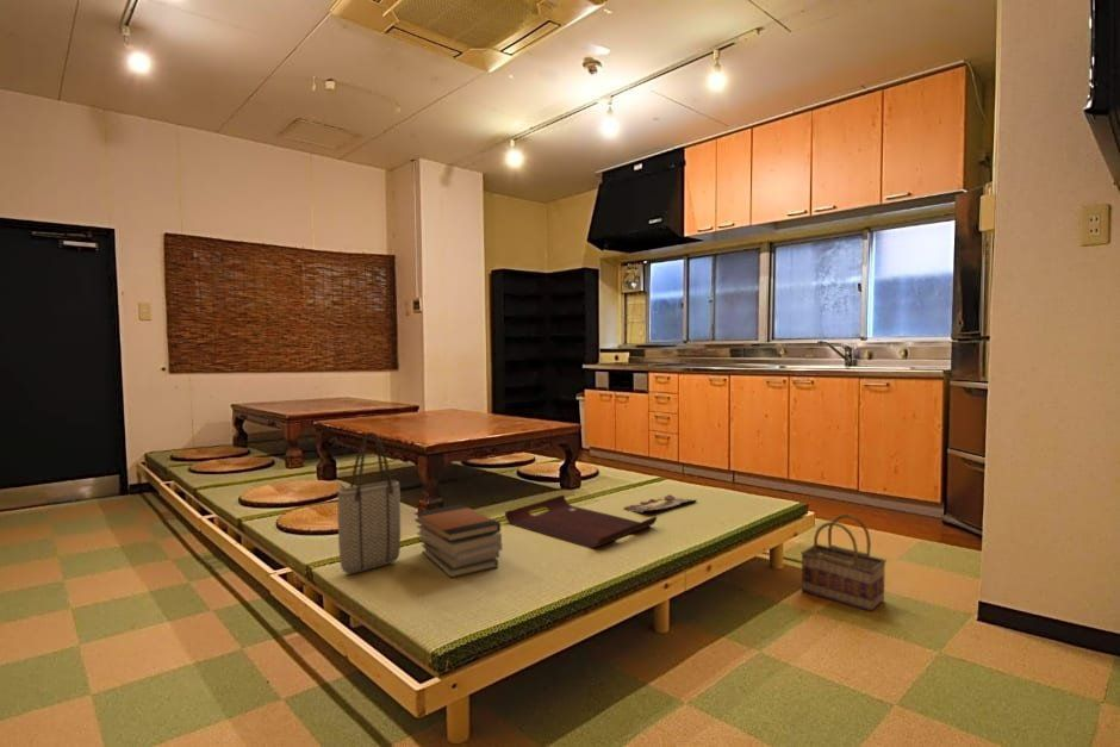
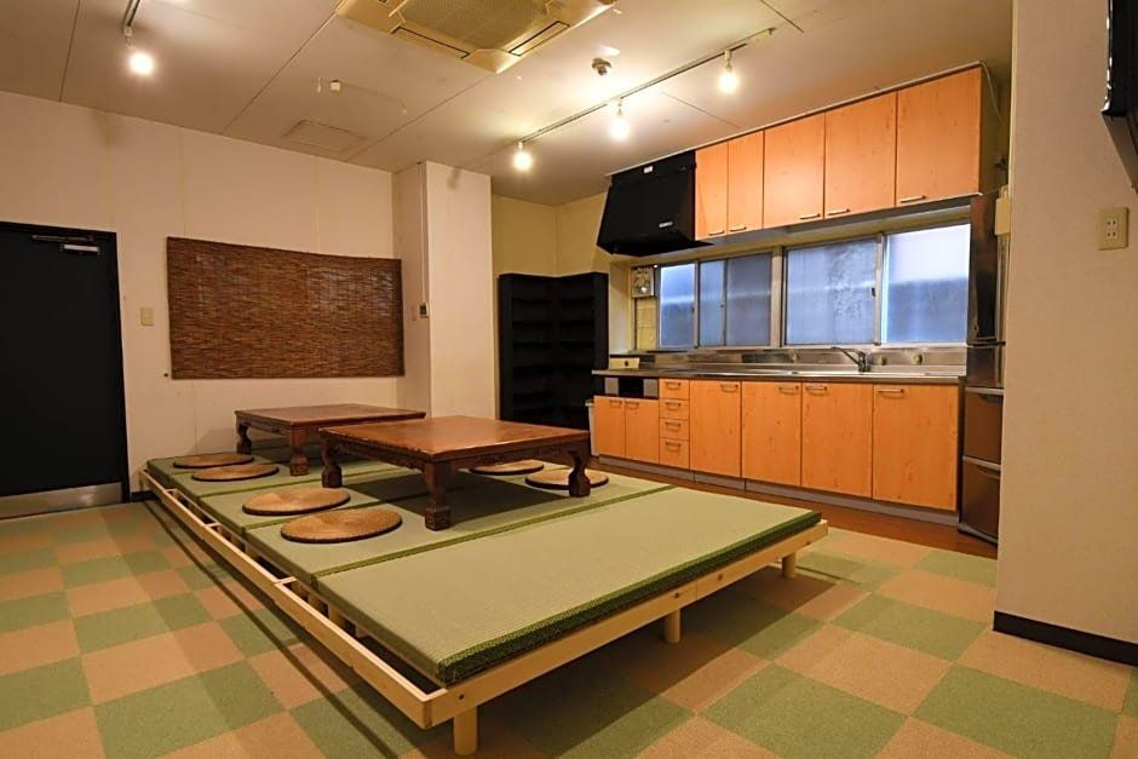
- book stack [413,503,503,579]
- magazine [622,493,698,515]
- basket [799,513,888,612]
- serving tray [504,493,658,549]
- tote bag [336,431,402,574]
